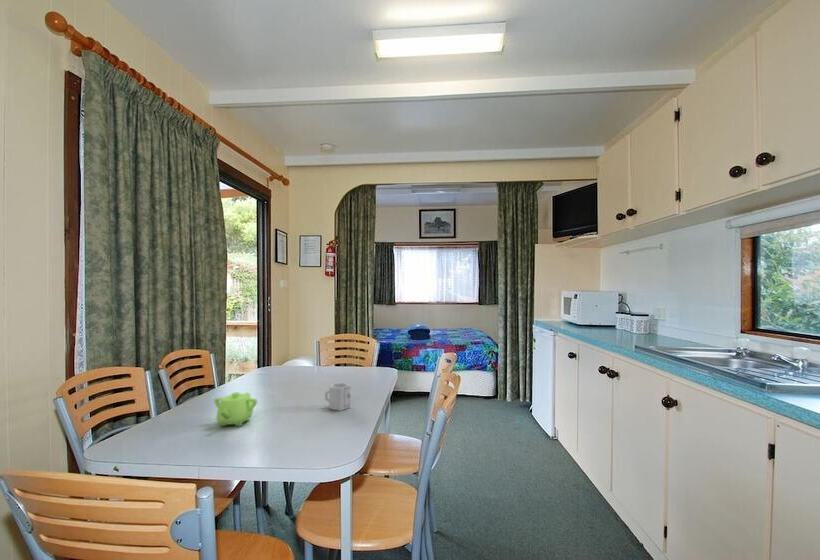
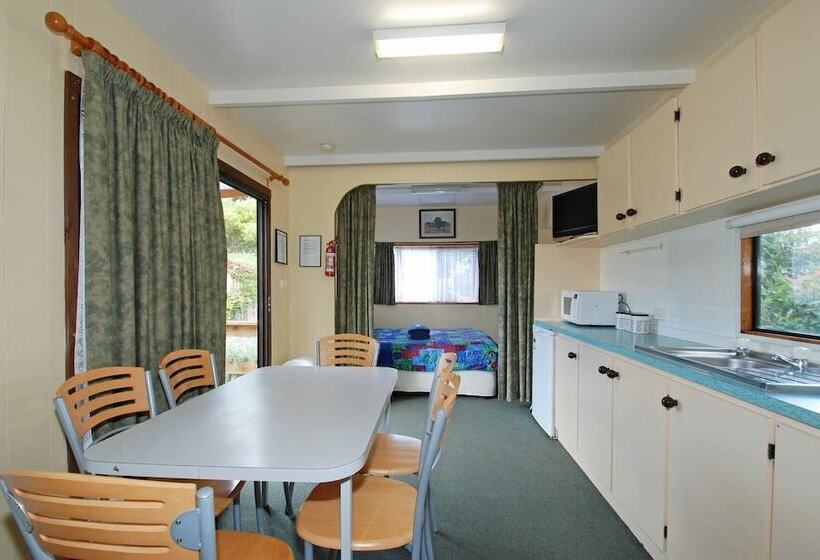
- cup [324,382,351,412]
- teapot [213,391,258,427]
